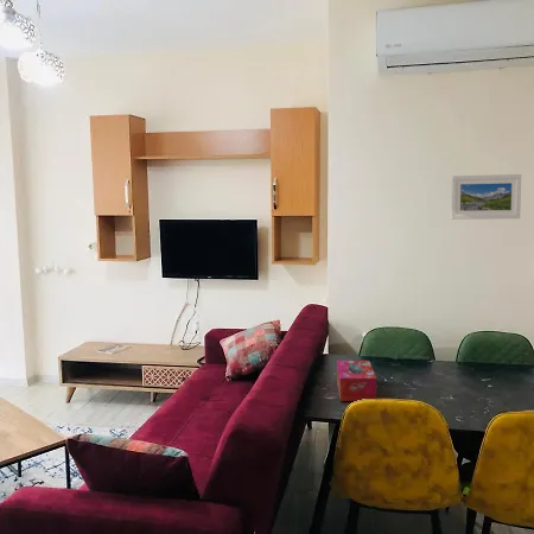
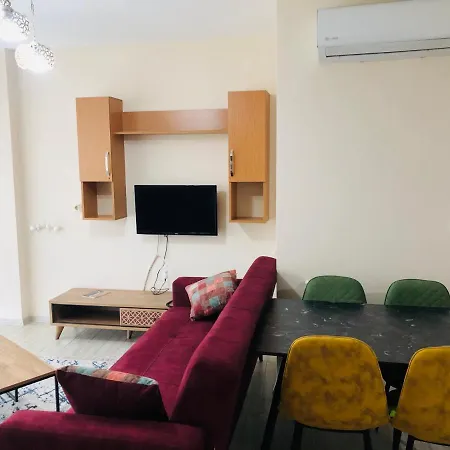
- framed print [450,173,522,221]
- tissue box [336,360,377,402]
